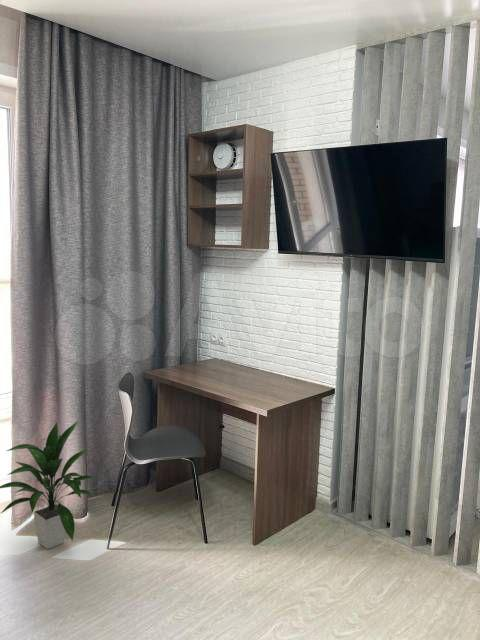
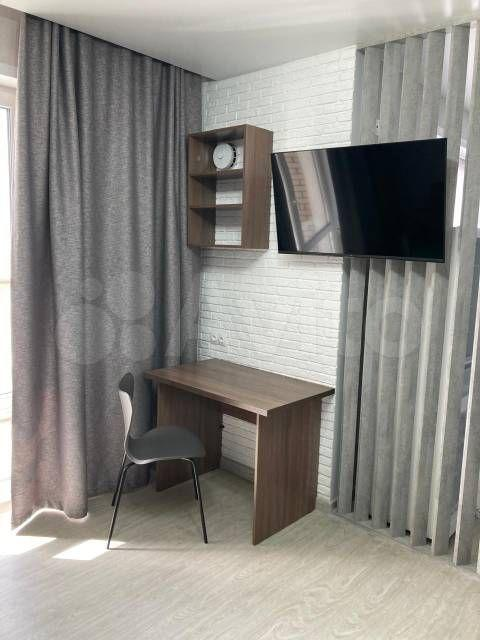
- indoor plant [0,419,96,550]
